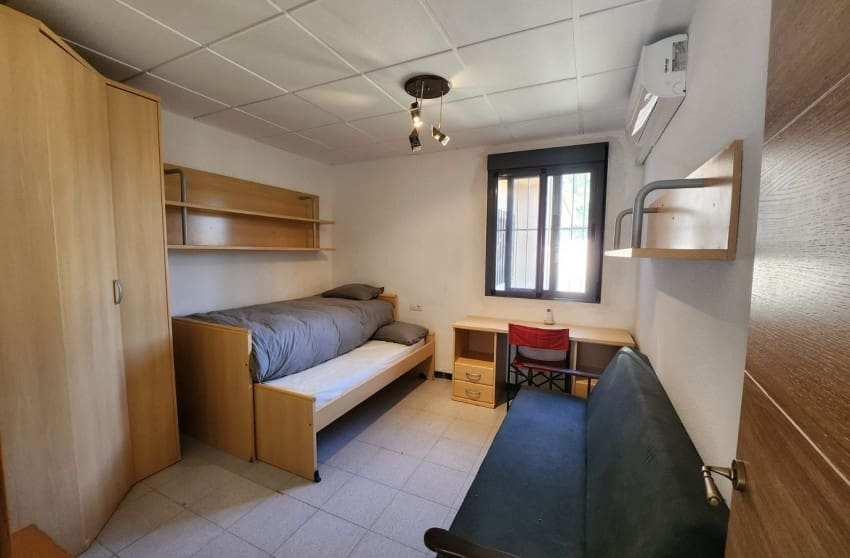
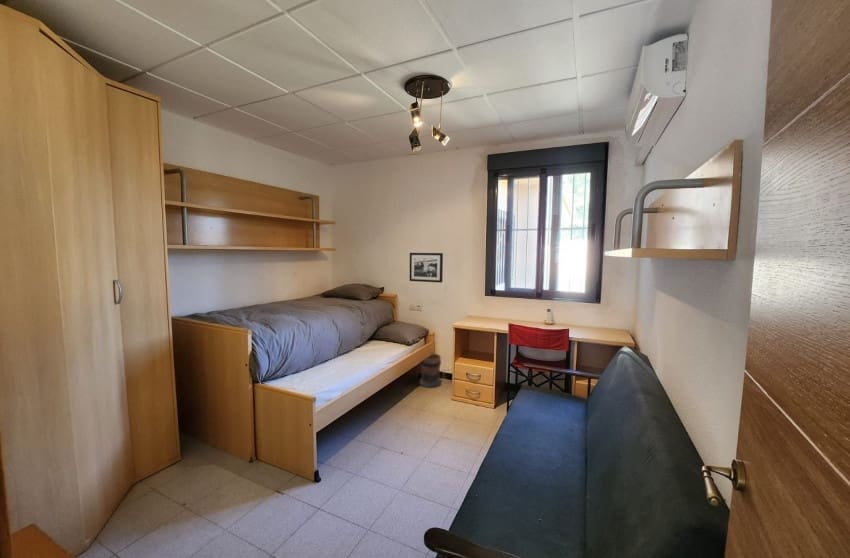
+ wooden barrel [419,353,442,388]
+ picture frame [409,252,444,284]
